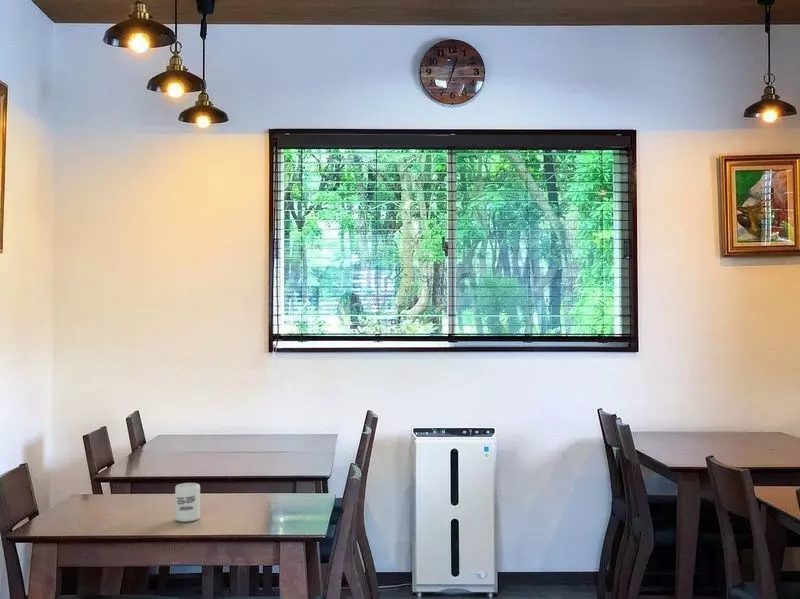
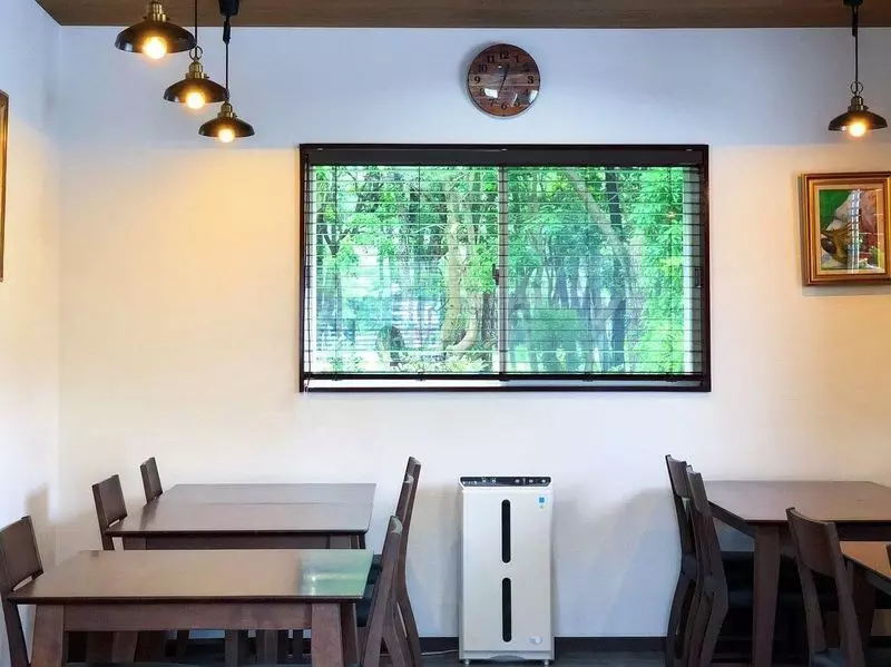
- cup [174,482,201,523]
